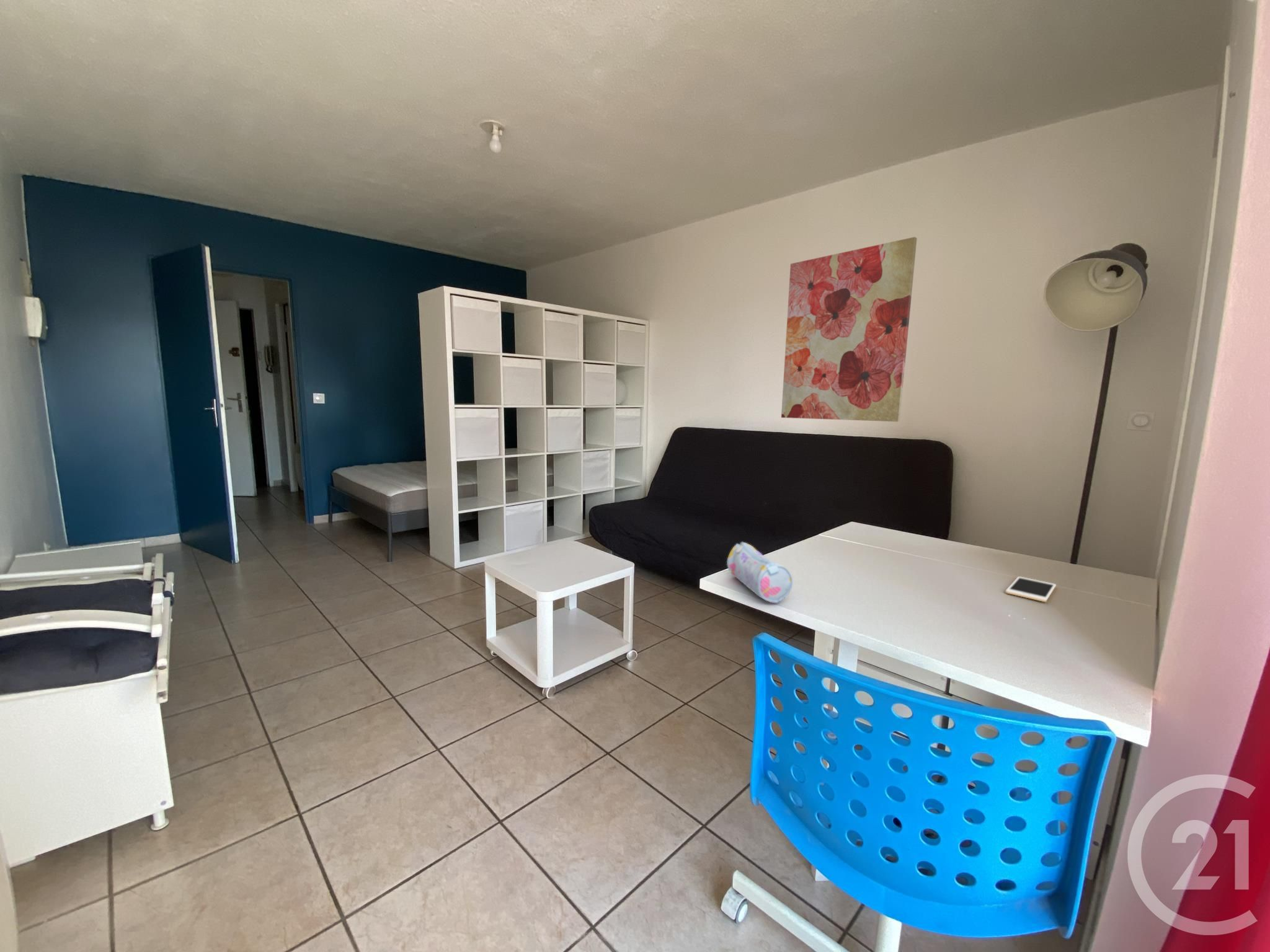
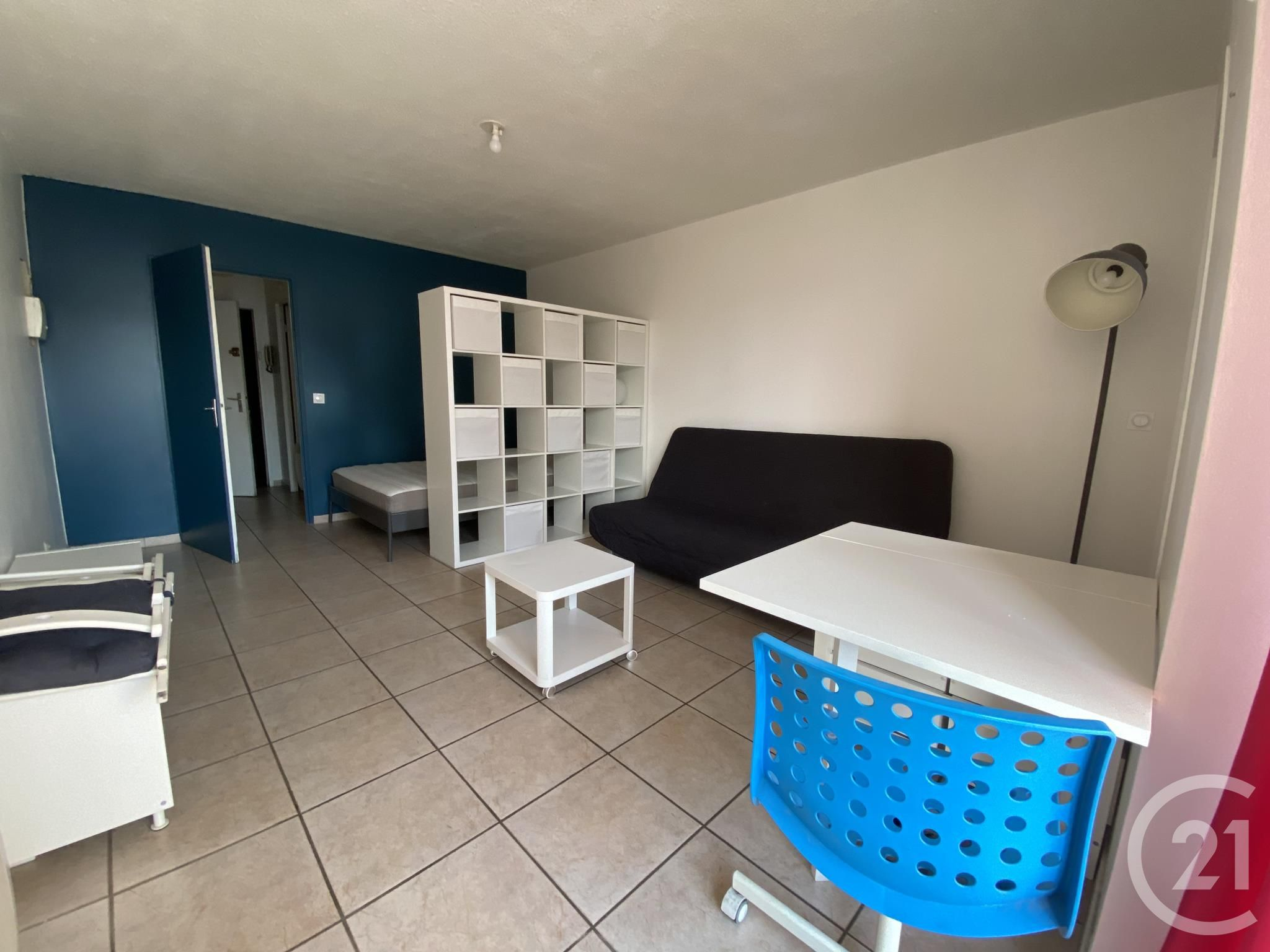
- cell phone [1005,576,1057,602]
- pencil case [726,541,793,604]
- wall art [781,236,918,422]
